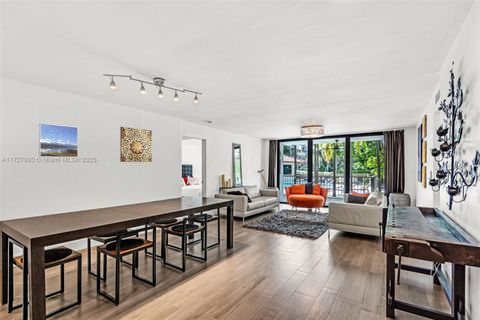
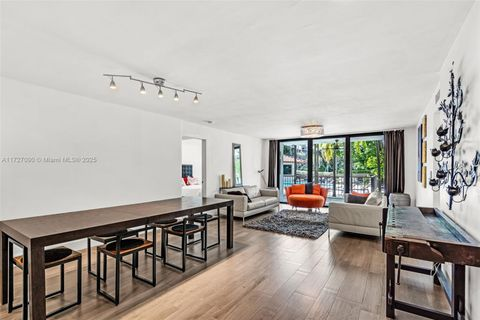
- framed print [38,122,79,158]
- wall art [119,126,153,163]
